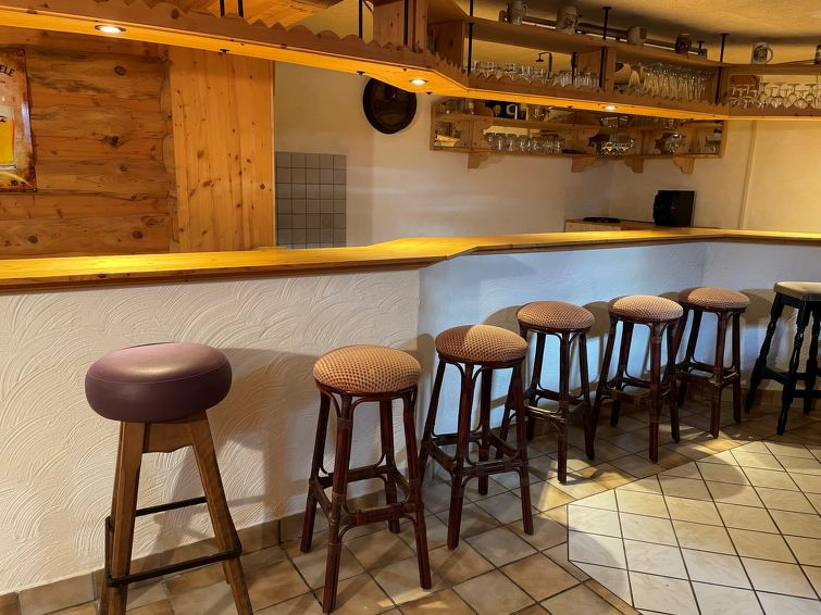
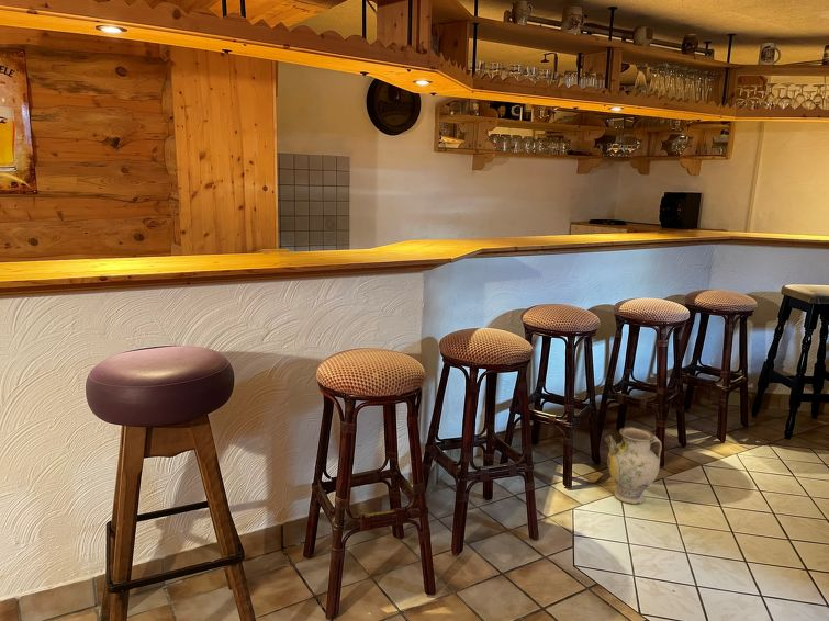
+ ceramic jug [604,426,663,505]
